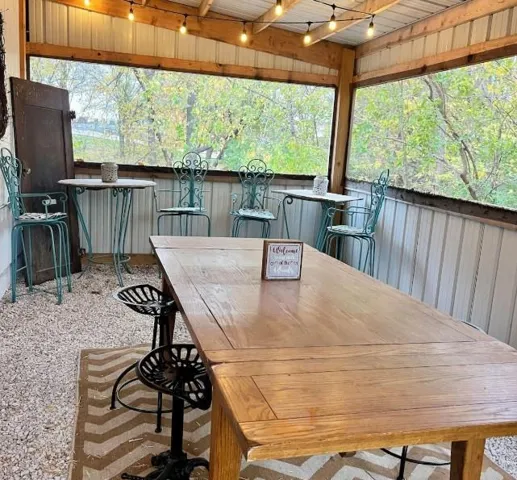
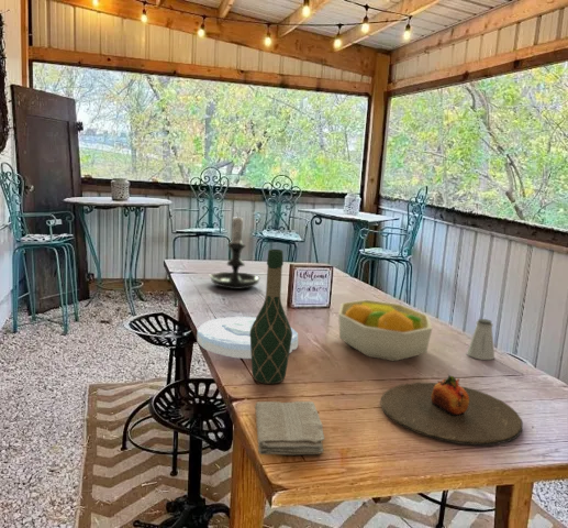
+ saltshaker [466,318,495,361]
+ wine bottle [249,249,292,385]
+ plate [379,375,523,447]
+ washcloth [254,400,325,455]
+ plate [196,316,299,360]
+ fruit bowl [337,298,433,362]
+ candle holder [208,211,260,290]
